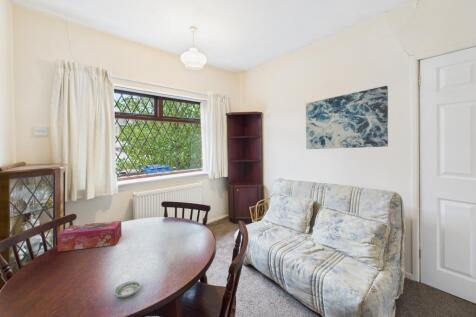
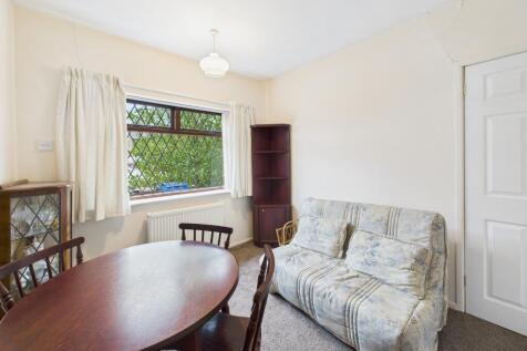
- tissue box [56,220,123,253]
- saucer [113,280,141,299]
- wall art [305,85,389,150]
